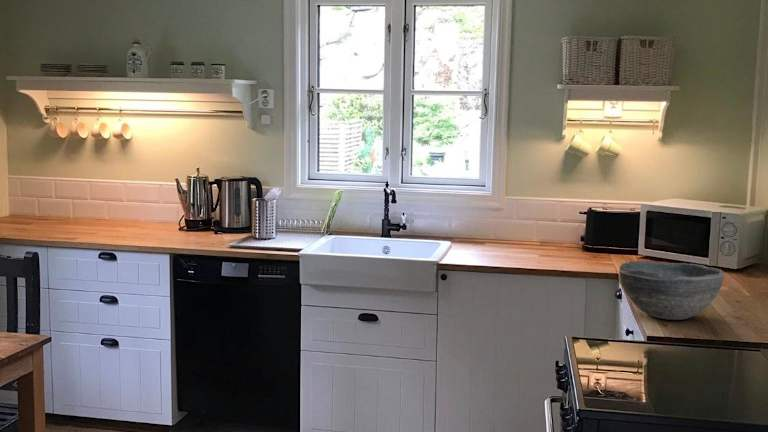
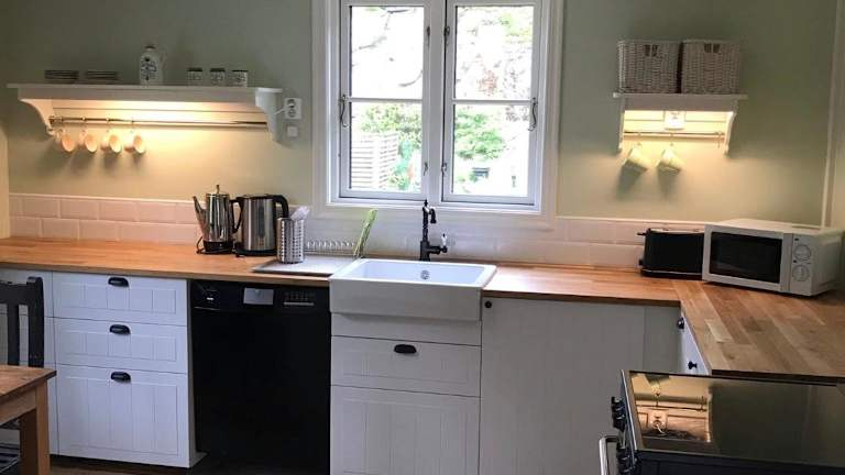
- bowl [618,260,725,321]
